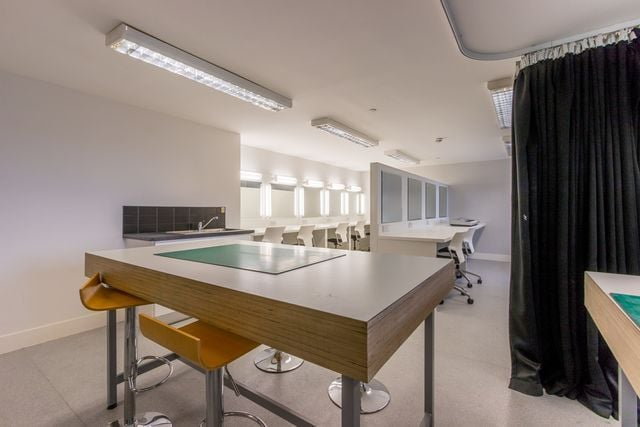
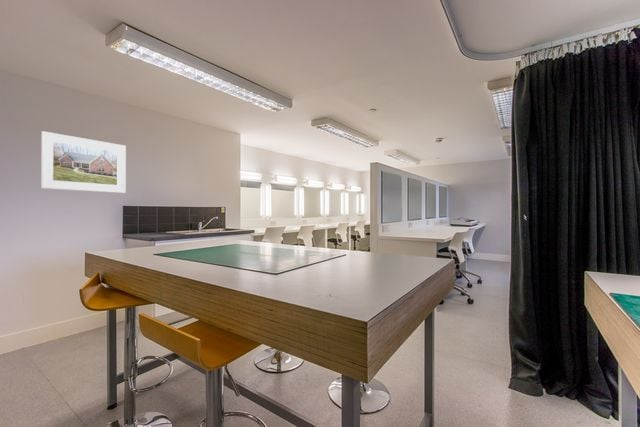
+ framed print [40,130,127,194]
